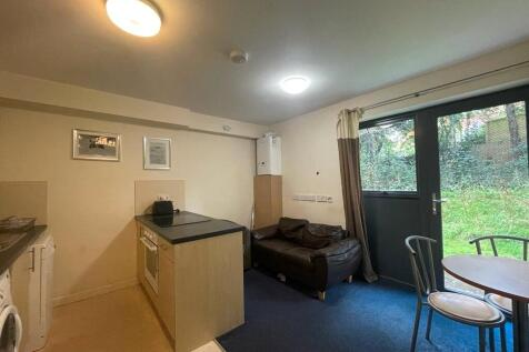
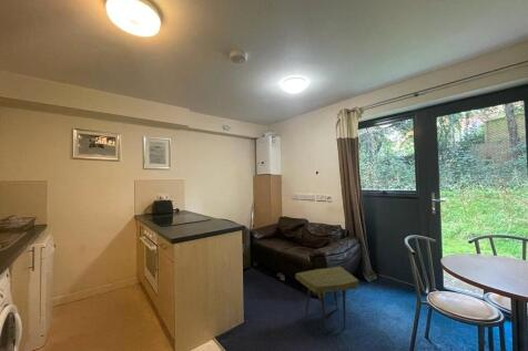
+ side table [294,266,359,337]
